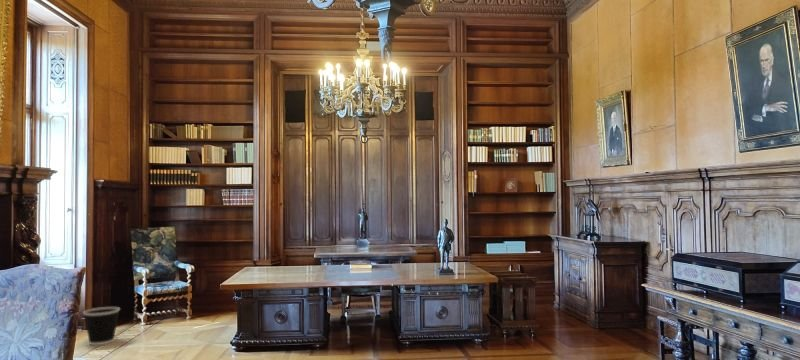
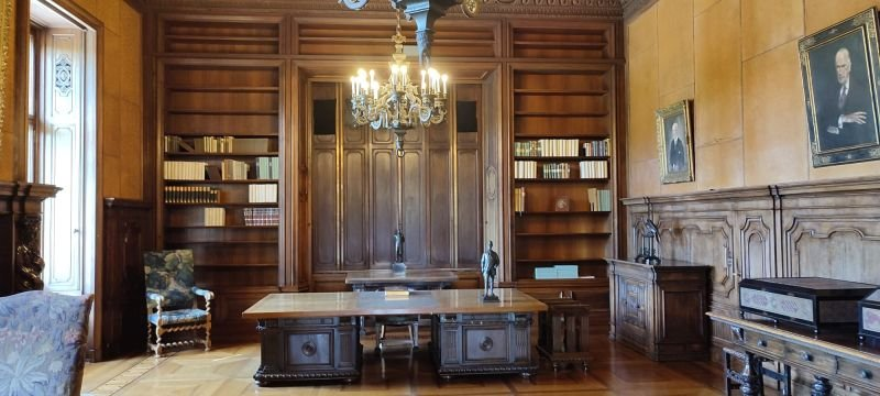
- wastebasket [82,306,121,346]
